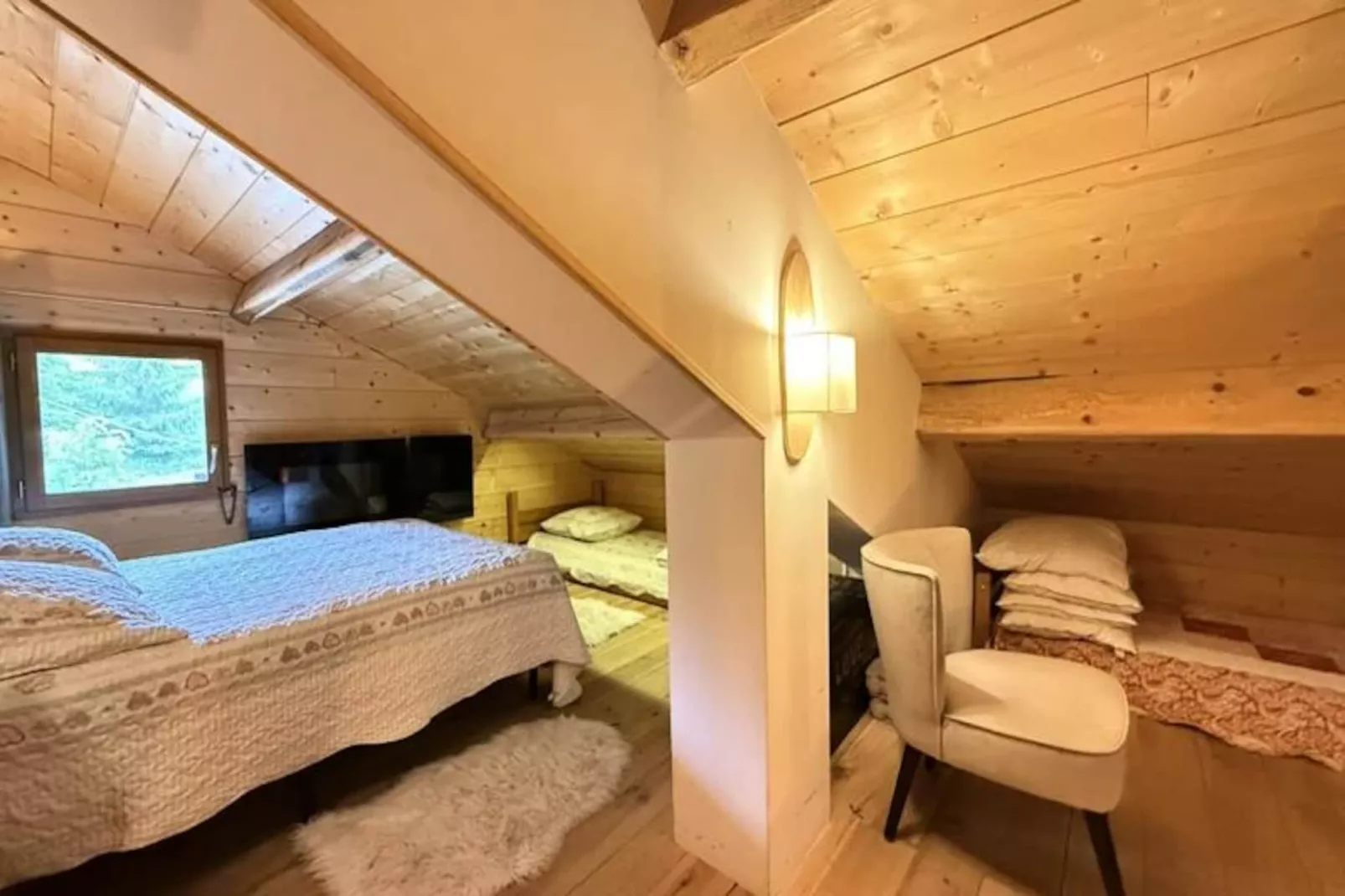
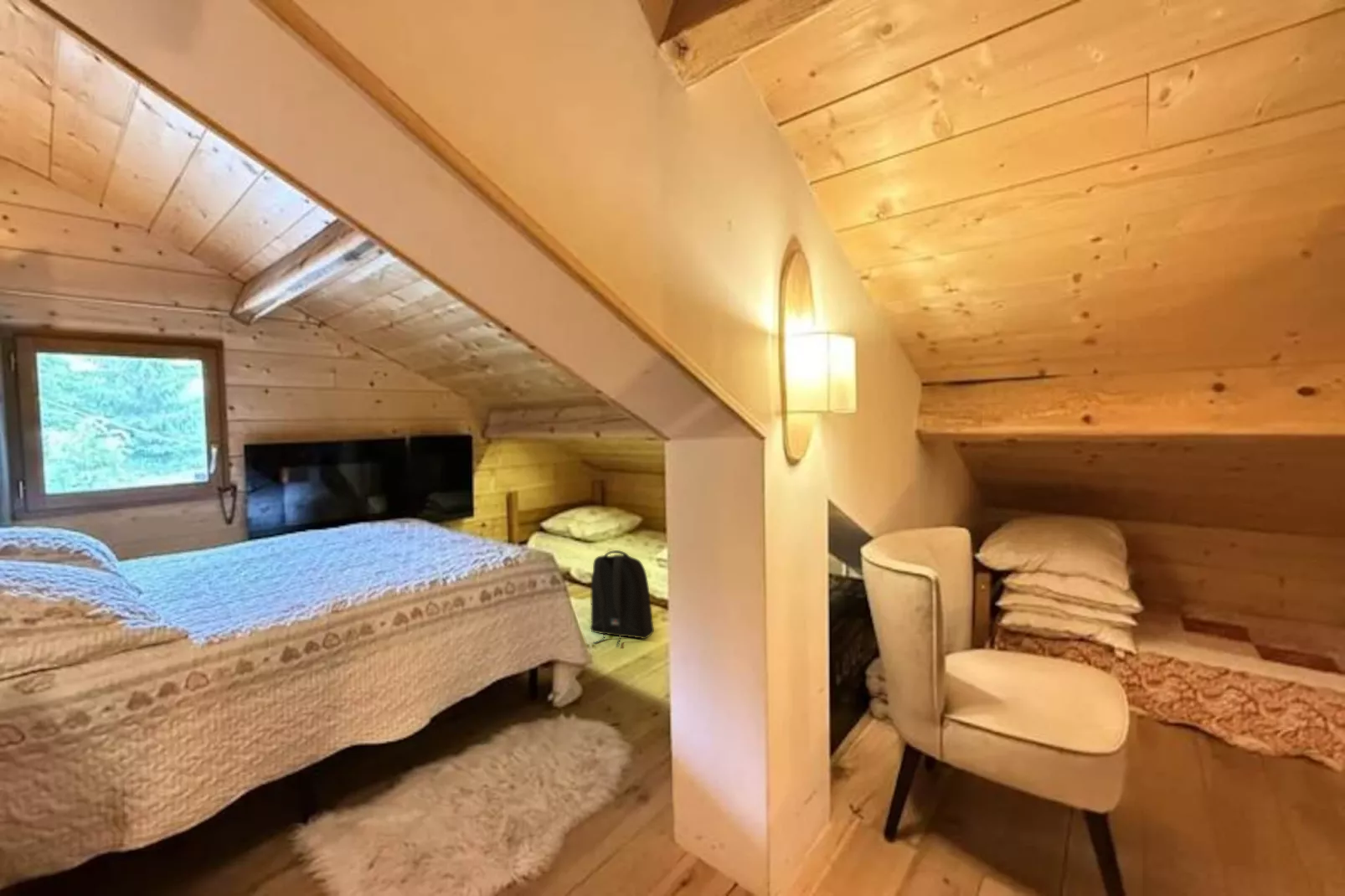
+ backpack [589,549,655,646]
